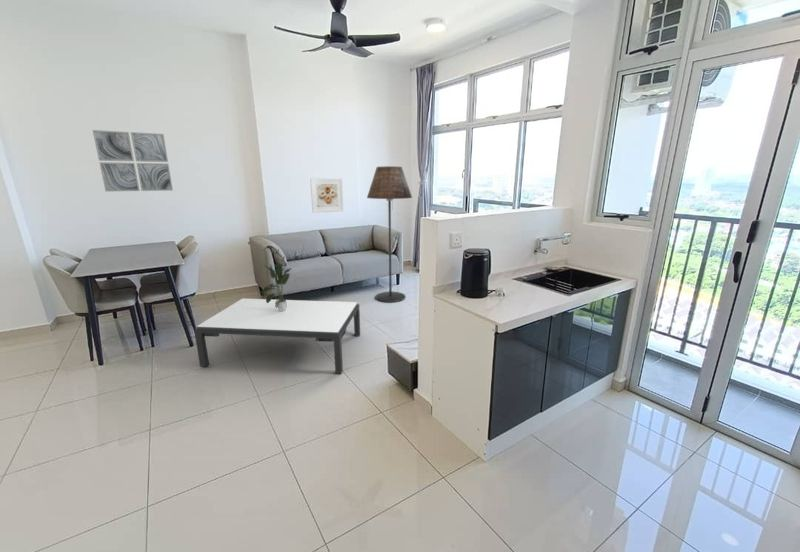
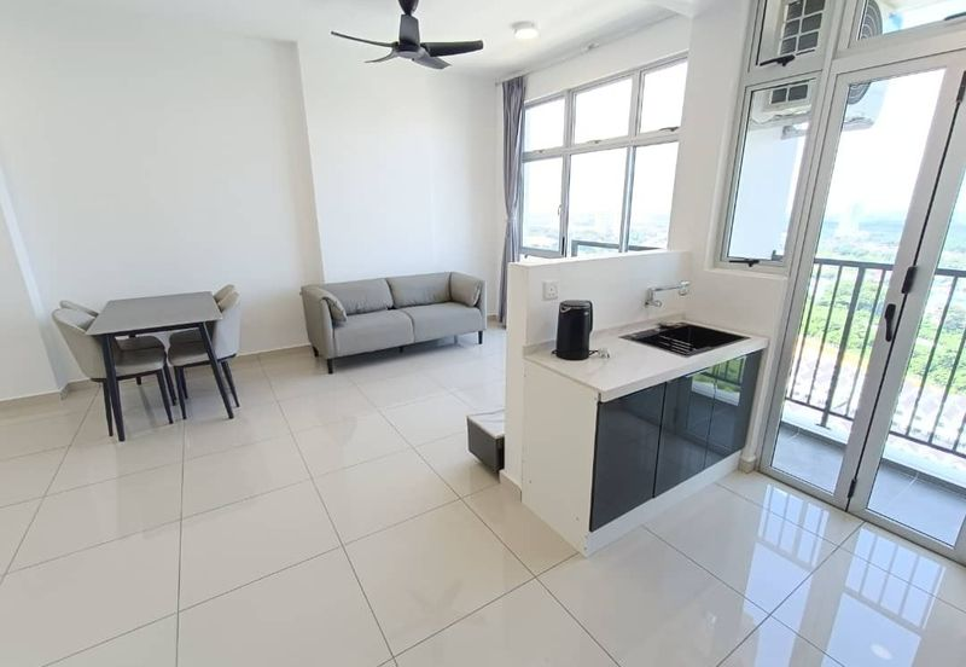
- coffee table [193,298,361,375]
- floor lamp [366,165,413,303]
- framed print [309,178,344,214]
- wall art [92,129,174,192]
- potted plant [259,262,293,312]
